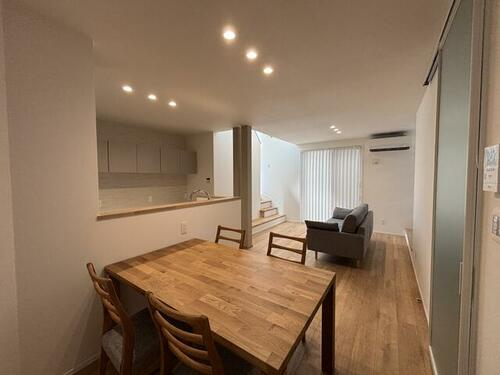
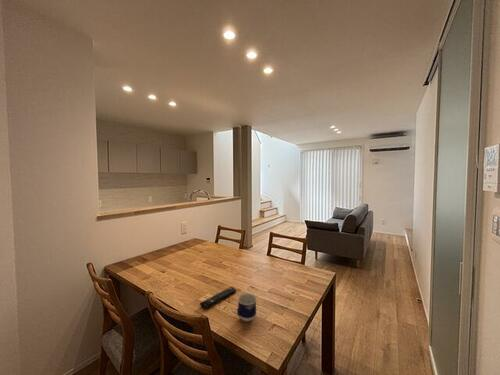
+ cup [236,293,258,322]
+ remote control [199,286,237,309]
